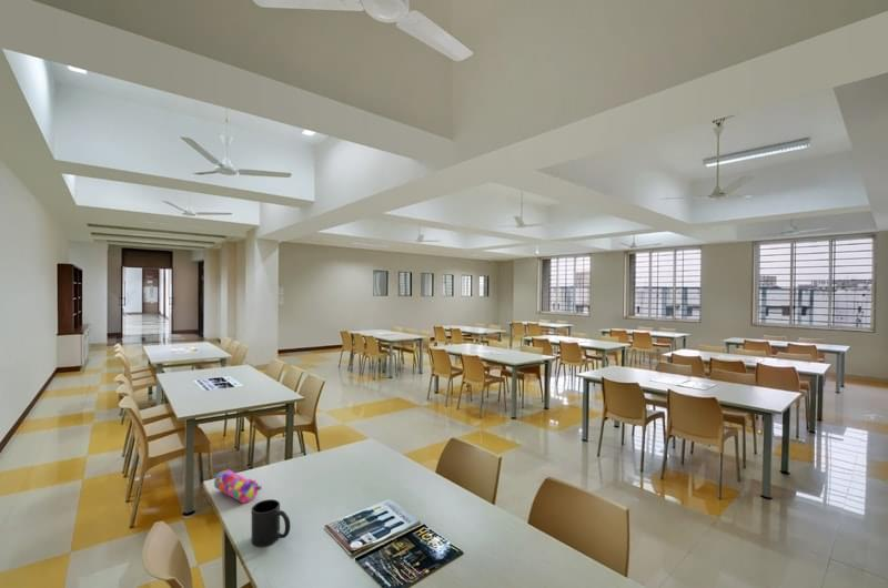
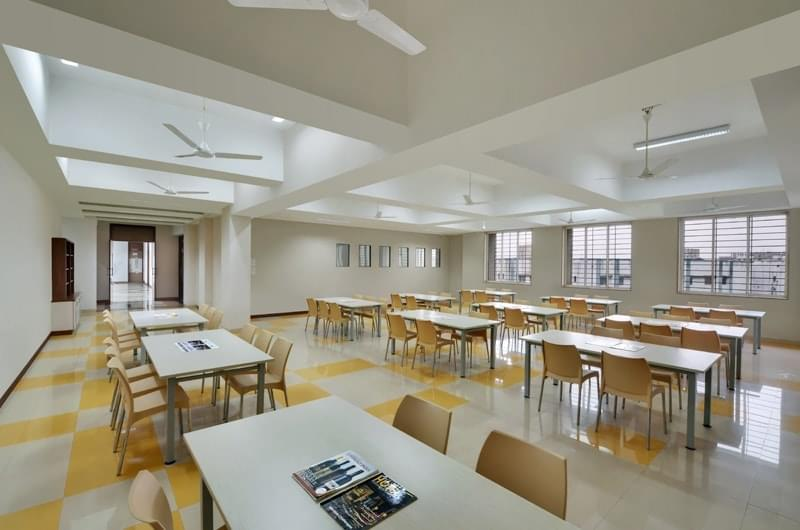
- mug [251,498,291,548]
- pencil case [213,468,262,504]
